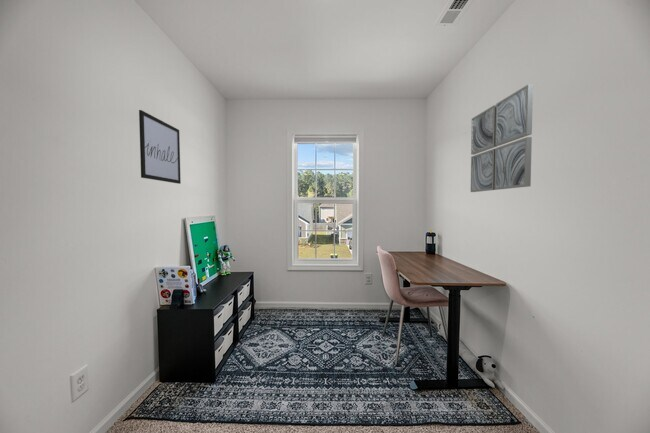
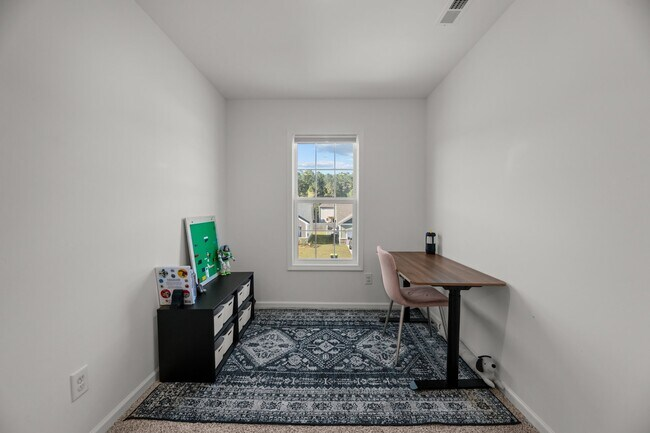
- wall art [470,83,534,193]
- wall art [138,109,182,185]
